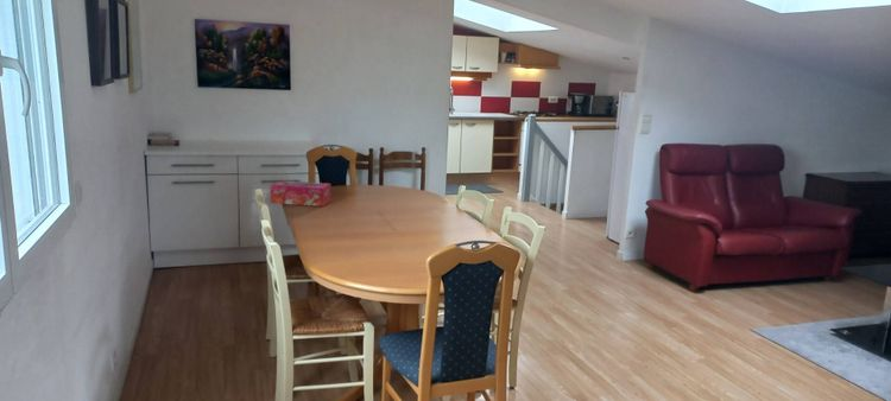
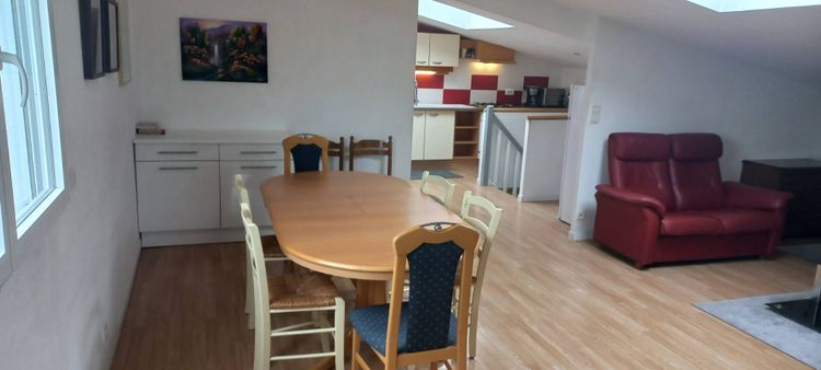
- tissue box [270,179,331,208]
